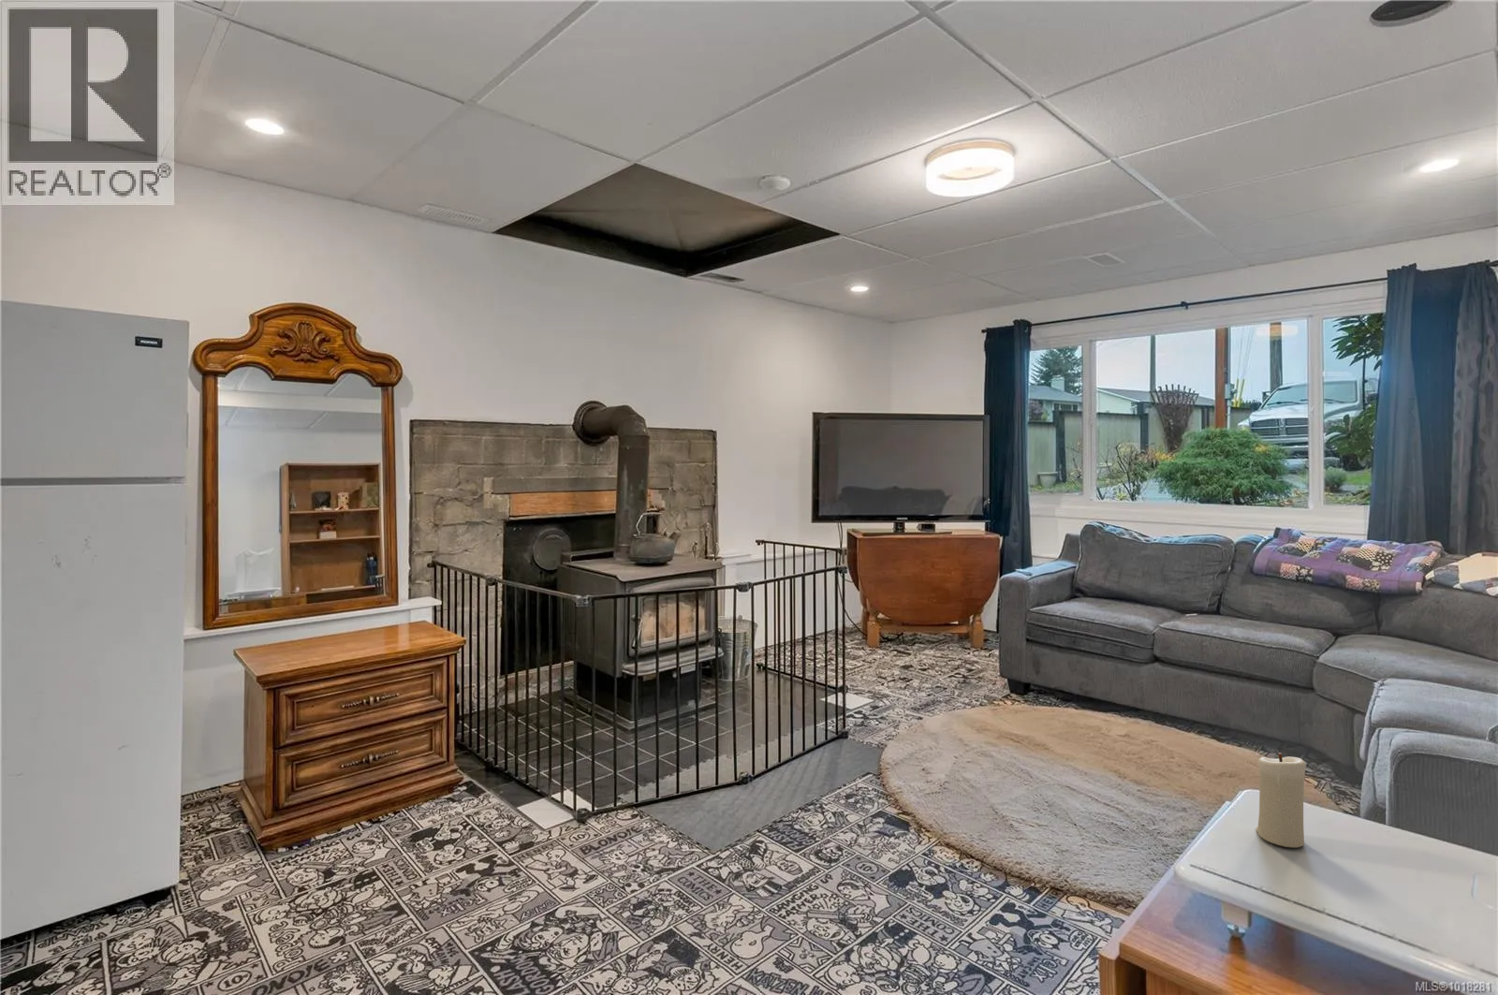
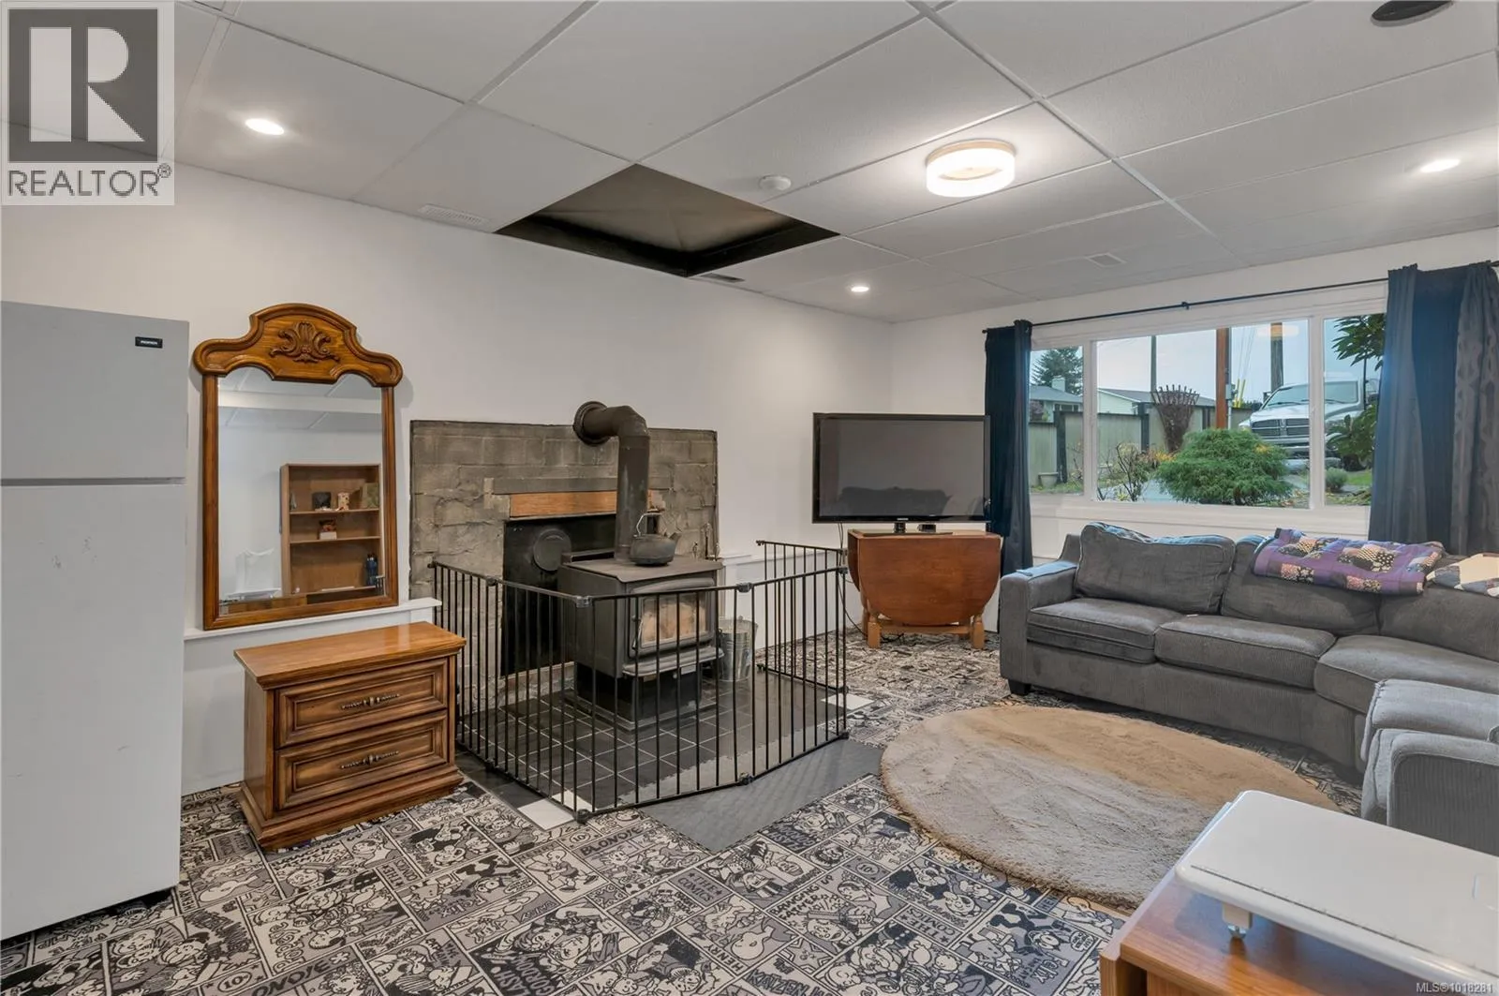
- candle [1255,752,1306,850]
